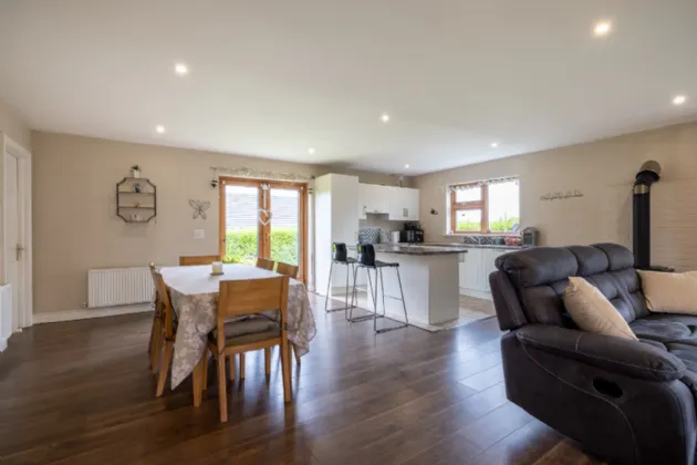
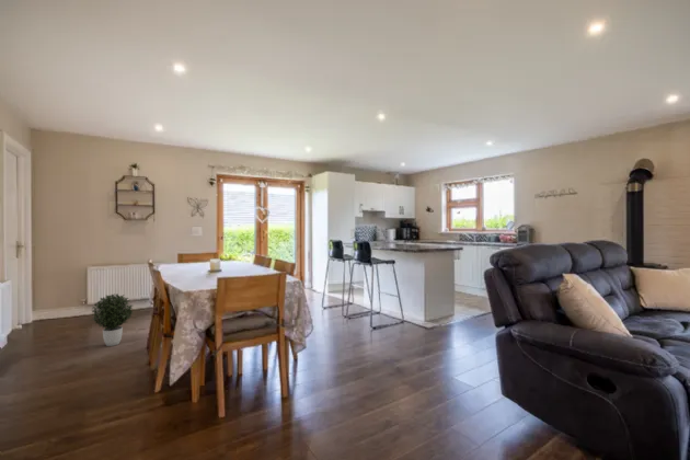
+ potted plant [90,292,135,347]
